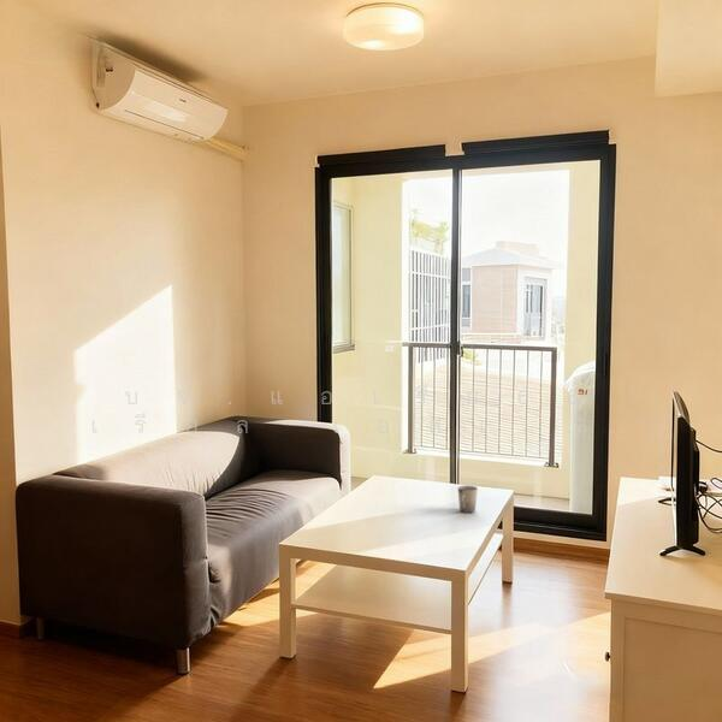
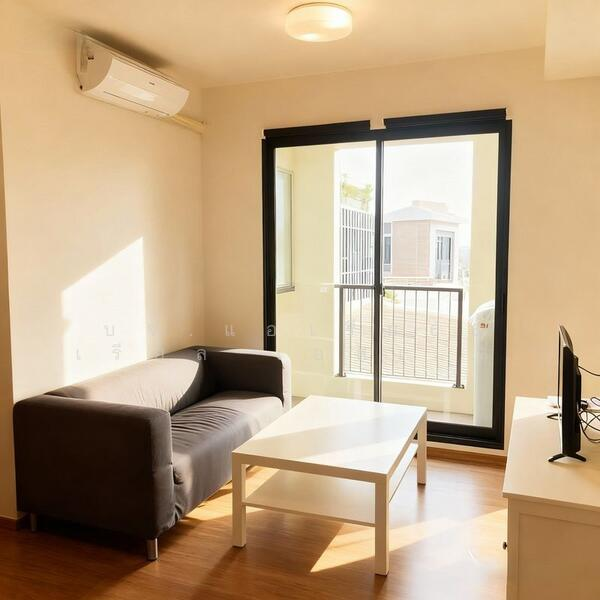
- cup [456,485,479,514]
